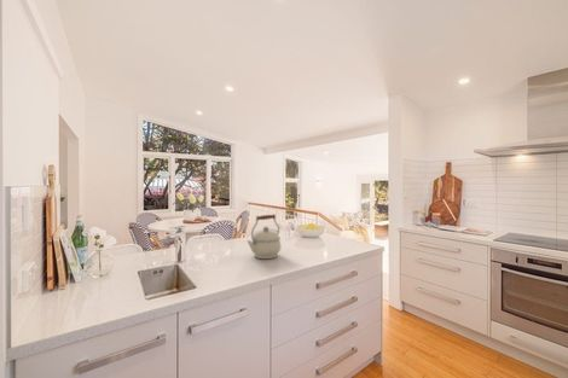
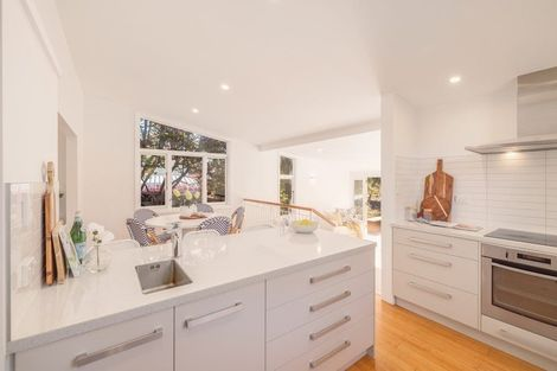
- kettle [247,214,283,260]
